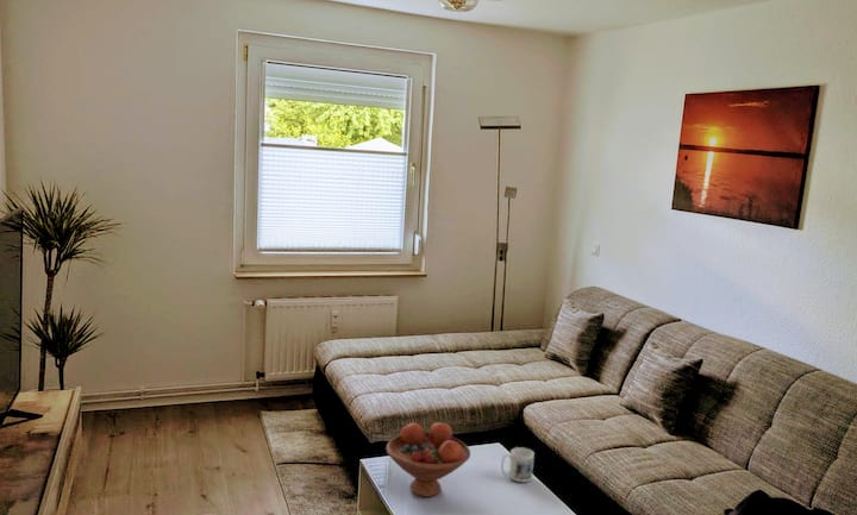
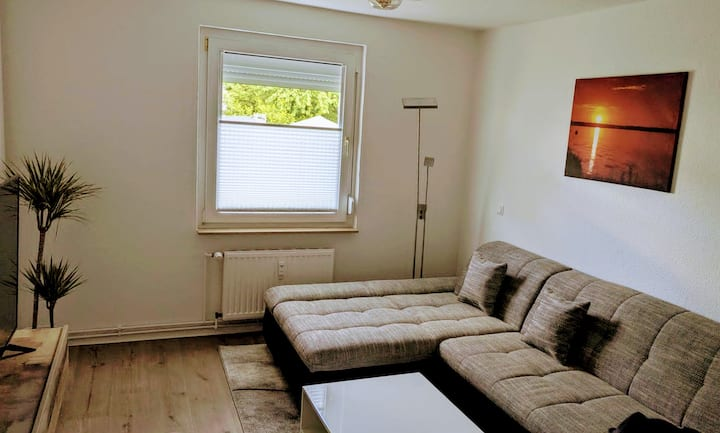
- fruit bowl [384,421,471,498]
- mug [500,446,536,483]
